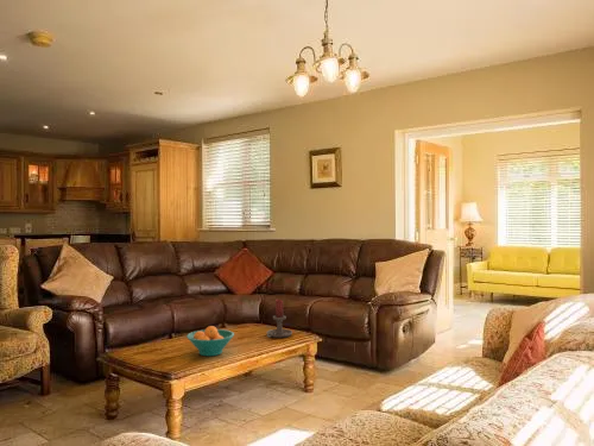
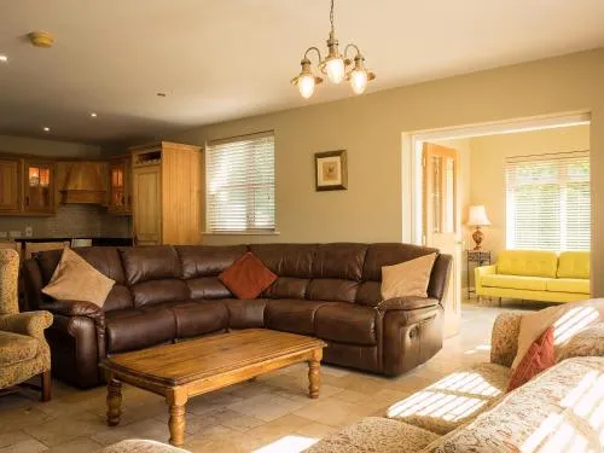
- candle holder [266,299,293,339]
- fruit bowl [185,325,235,357]
